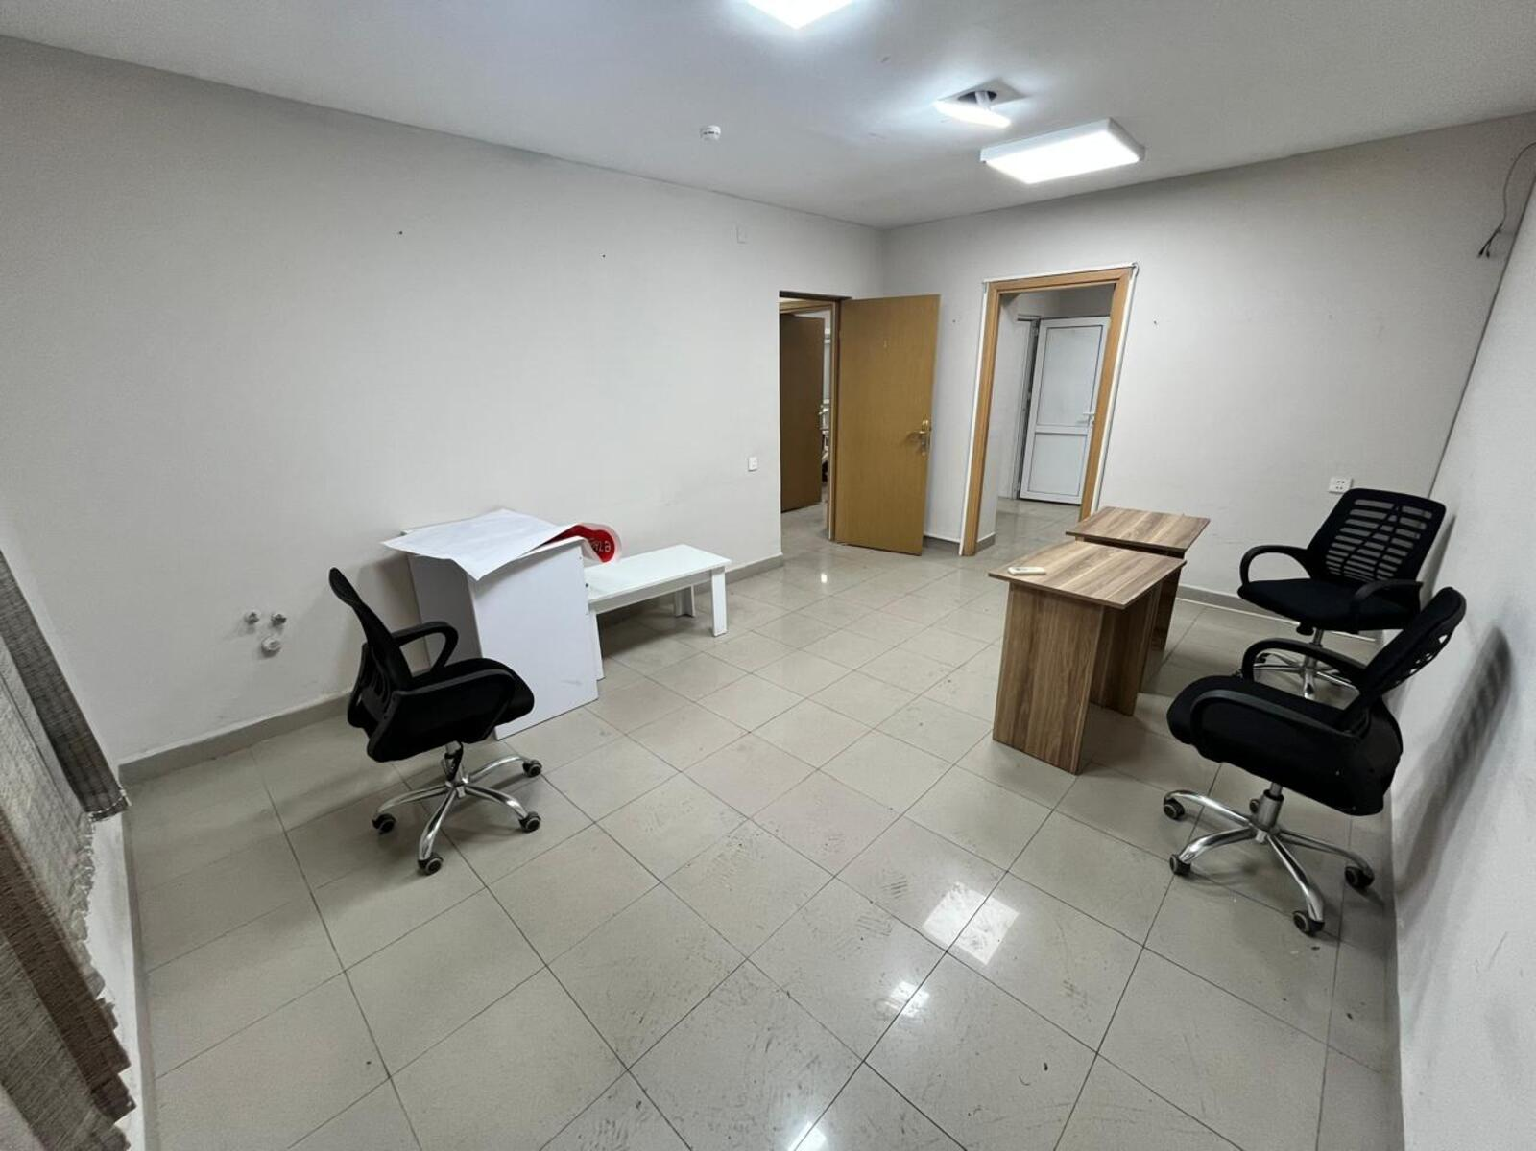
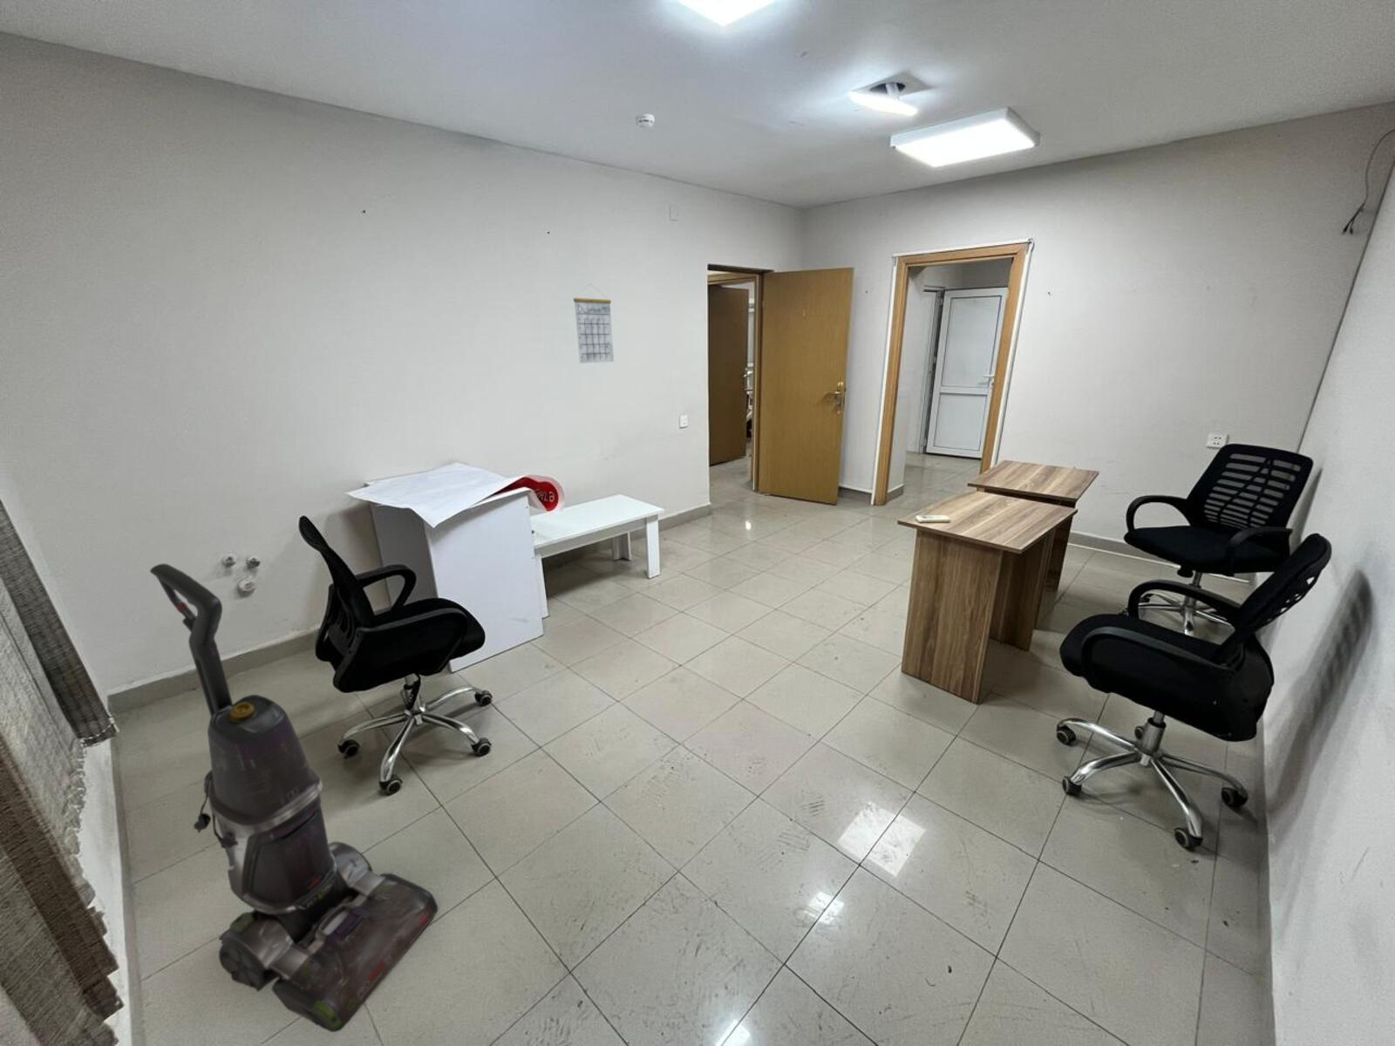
+ vacuum cleaner [149,563,438,1033]
+ calendar [572,283,615,365]
